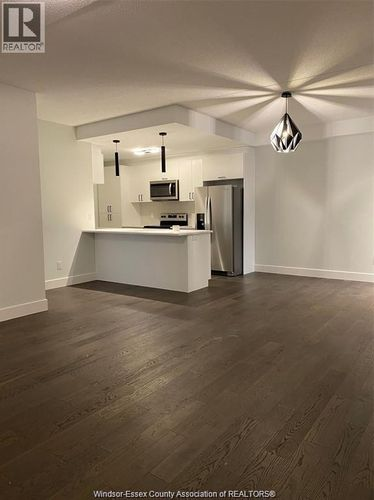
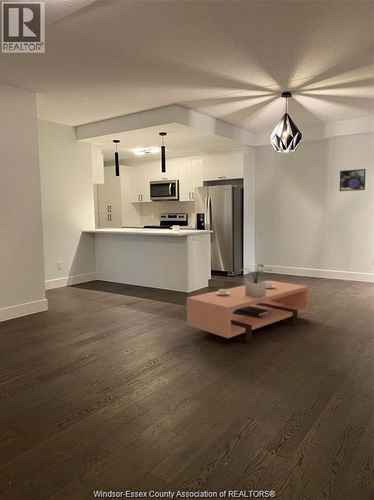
+ coffee table [186,279,310,344]
+ potted plant [237,263,273,297]
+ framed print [339,168,367,192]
